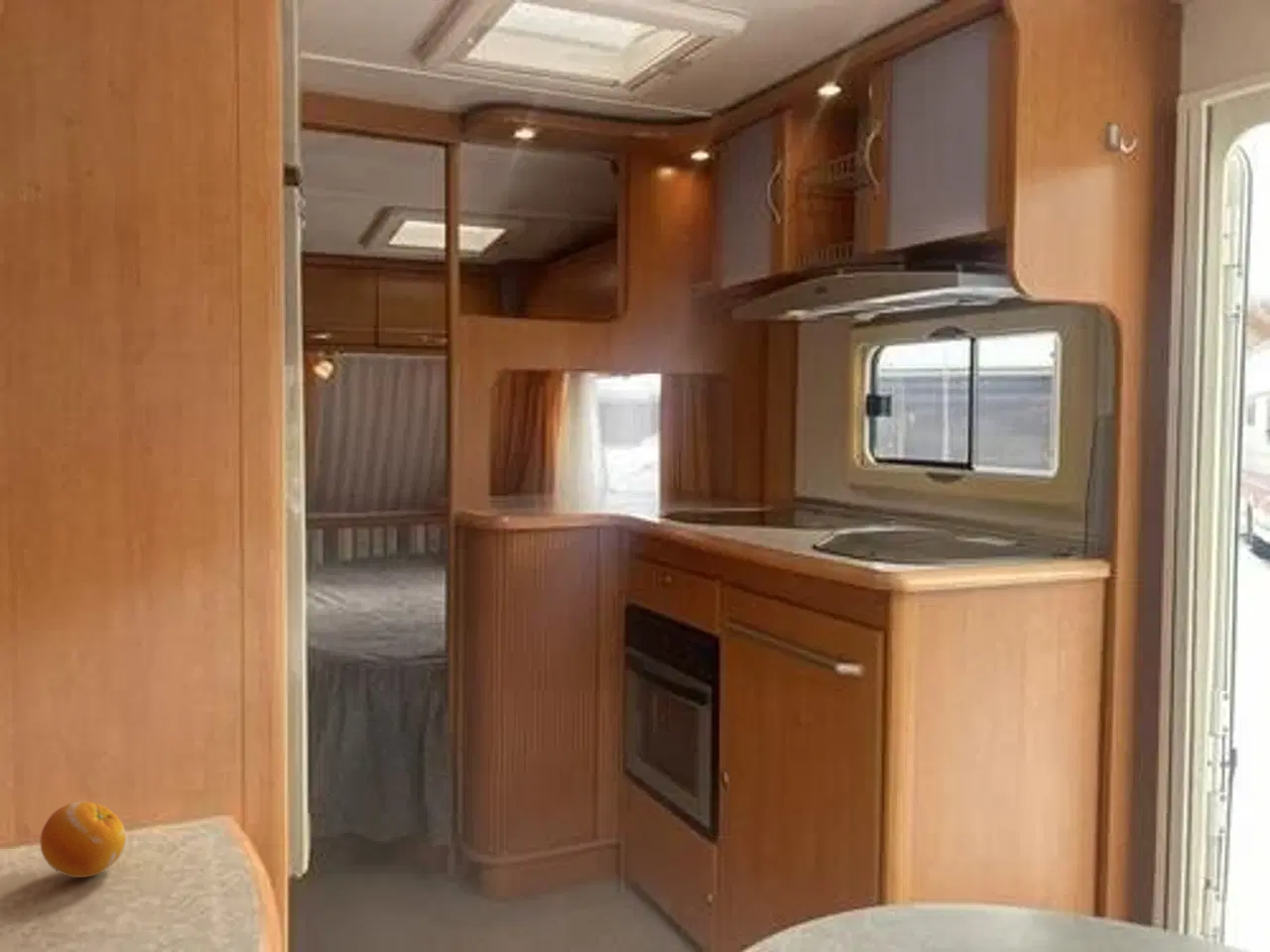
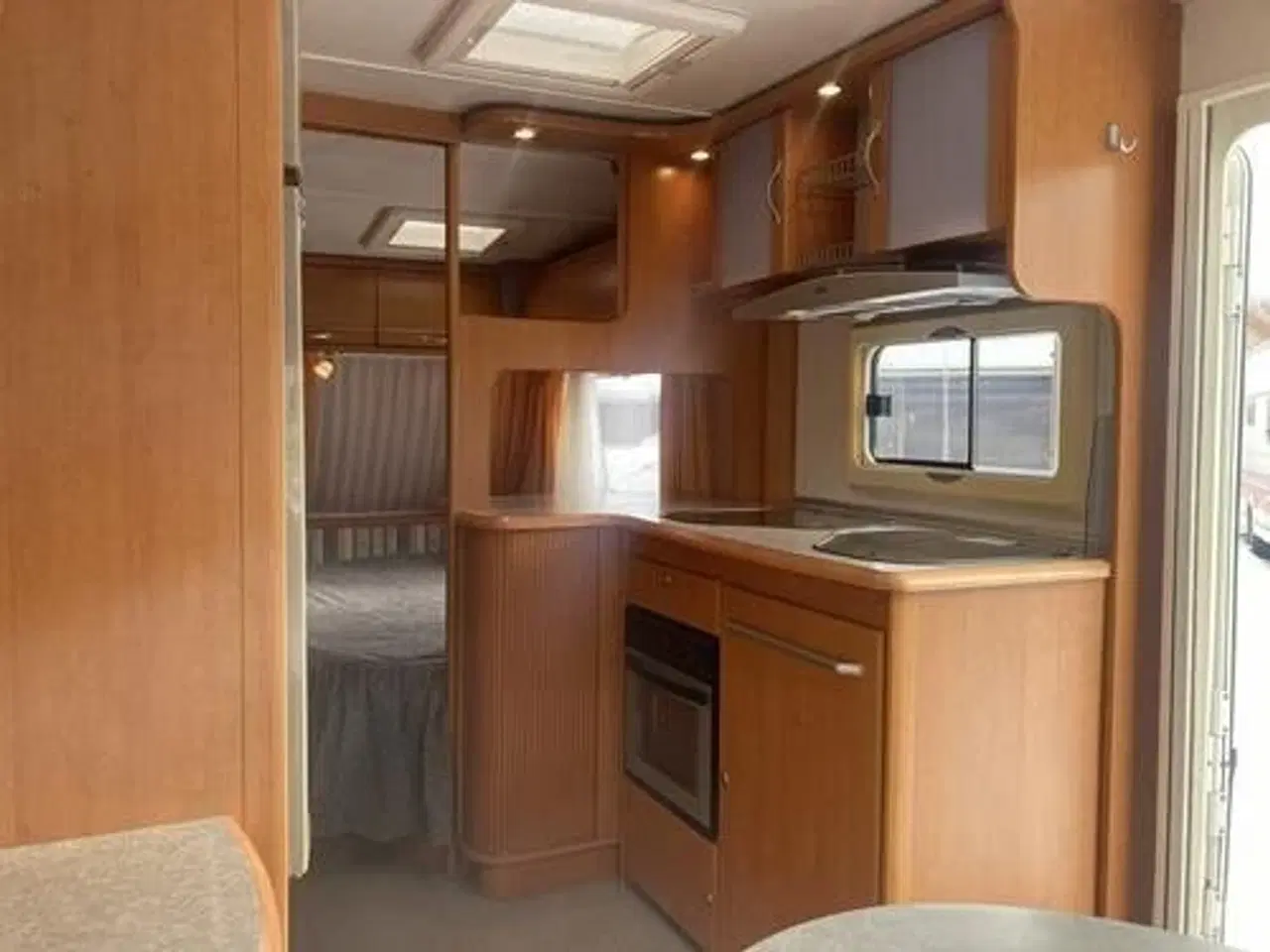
- fruit [40,800,127,879]
